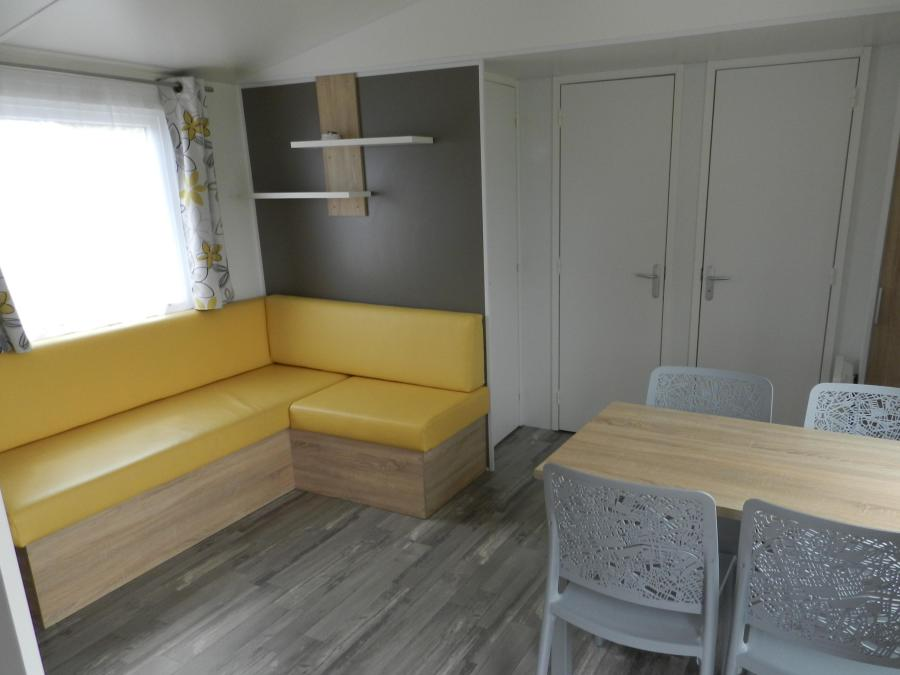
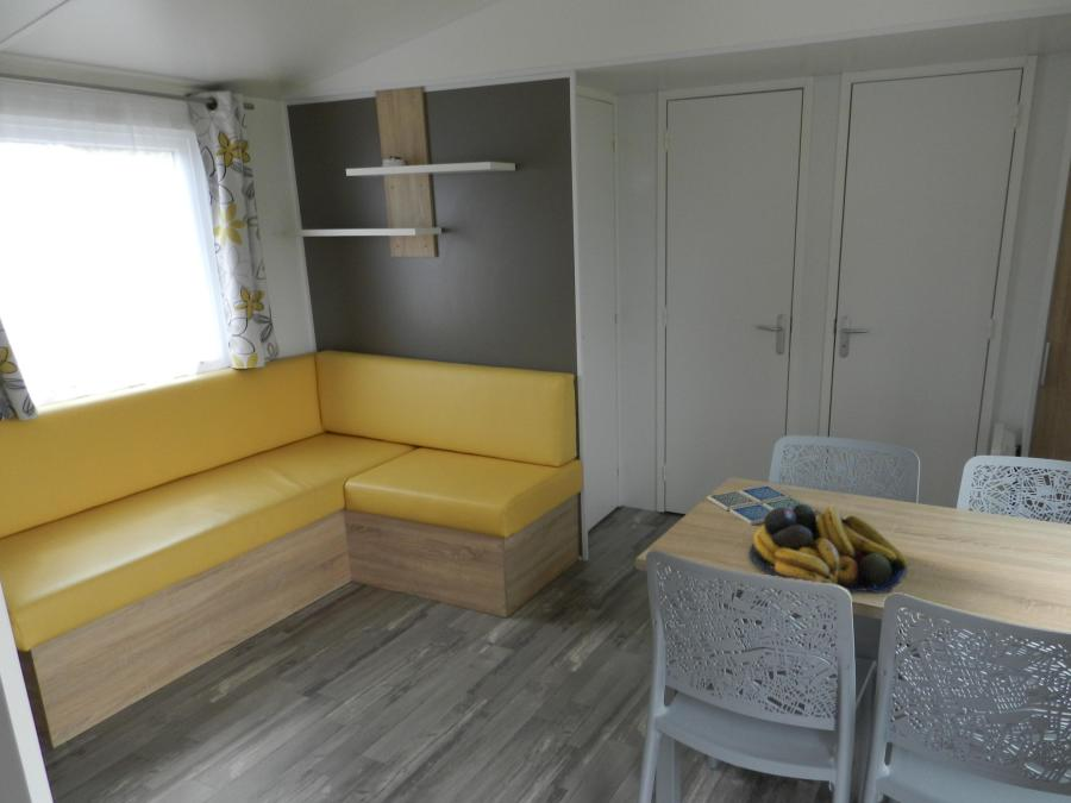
+ fruit bowl [749,502,909,596]
+ drink coaster [707,484,816,526]
